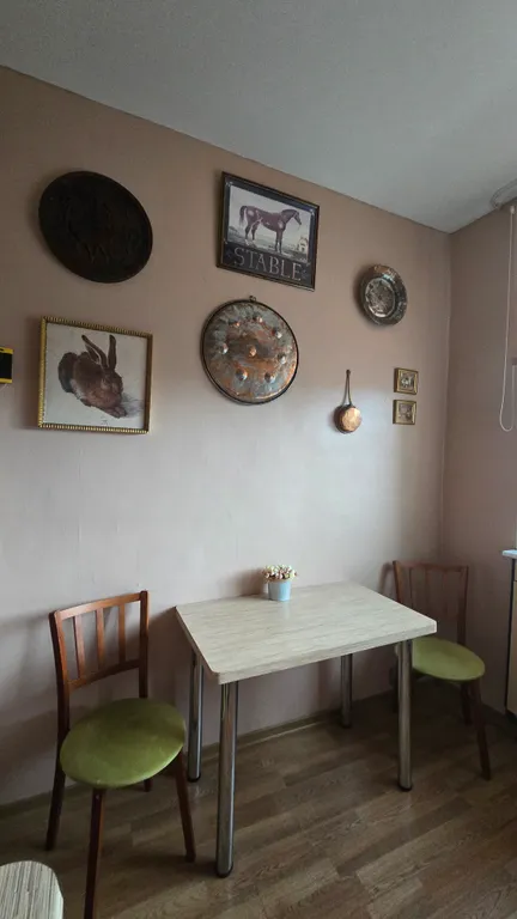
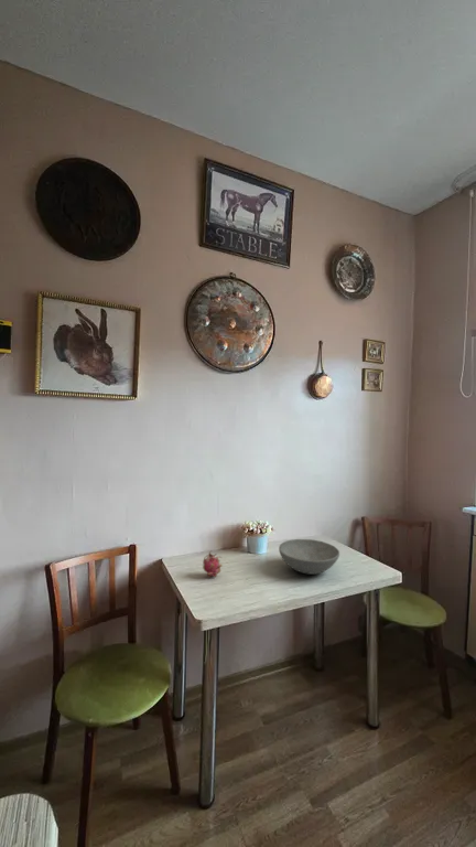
+ bowl [278,538,340,576]
+ fruit [202,550,224,578]
